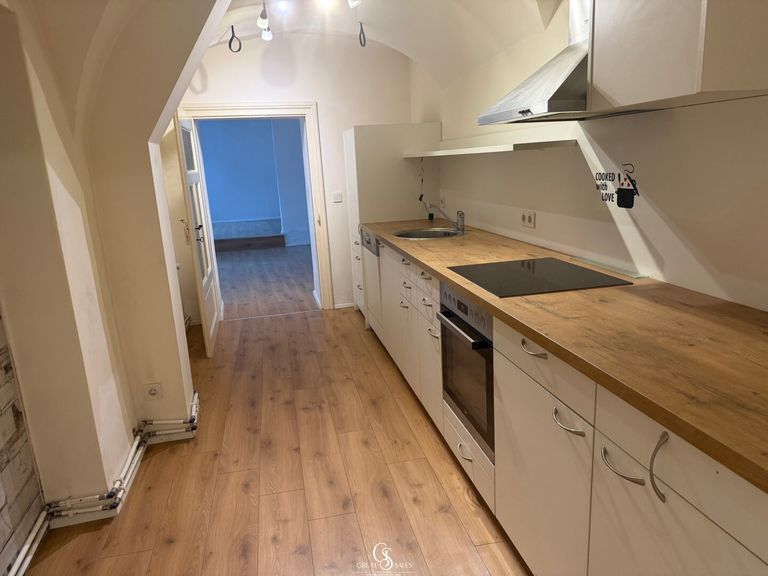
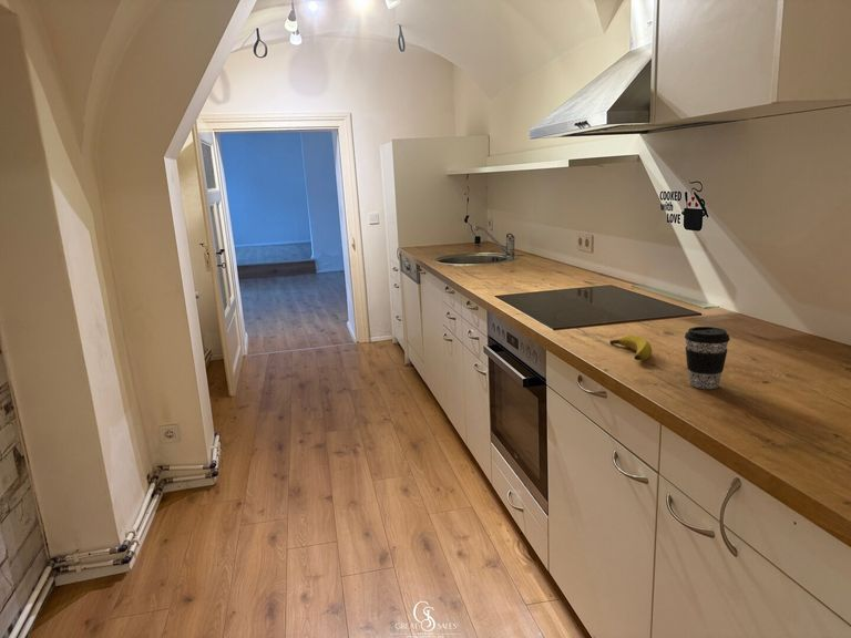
+ coffee cup [684,326,730,390]
+ banana [608,335,653,361]
